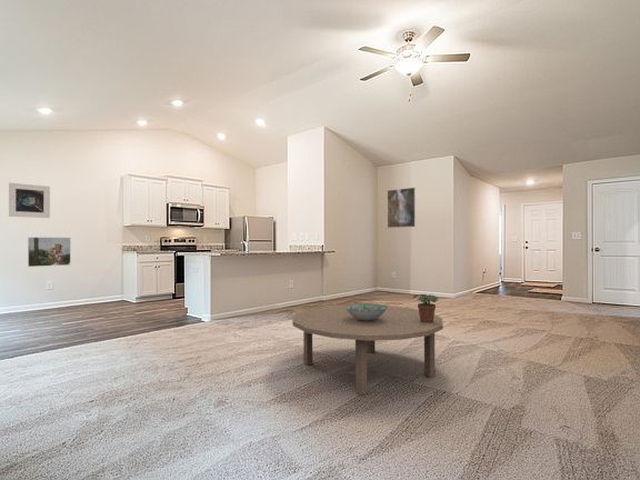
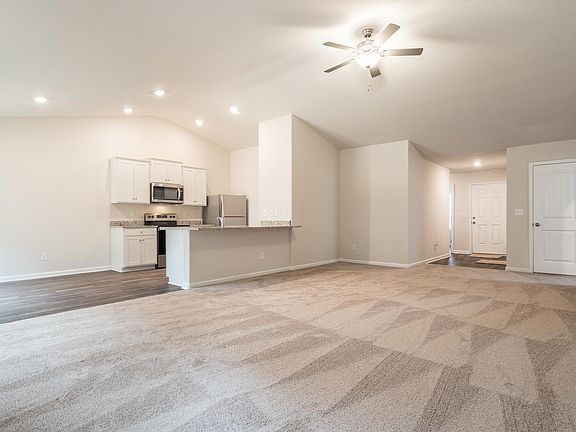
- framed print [8,182,51,219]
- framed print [387,187,417,229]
- coffee table [291,303,444,397]
- potted plant [412,293,440,322]
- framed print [27,237,71,268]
- decorative bowl [346,302,387,321]
